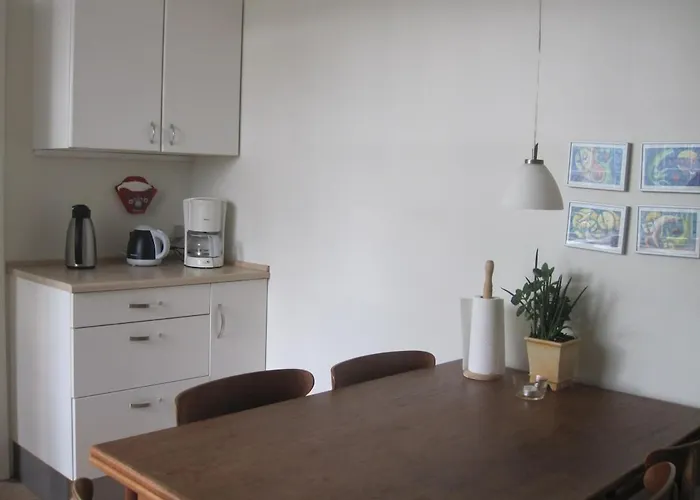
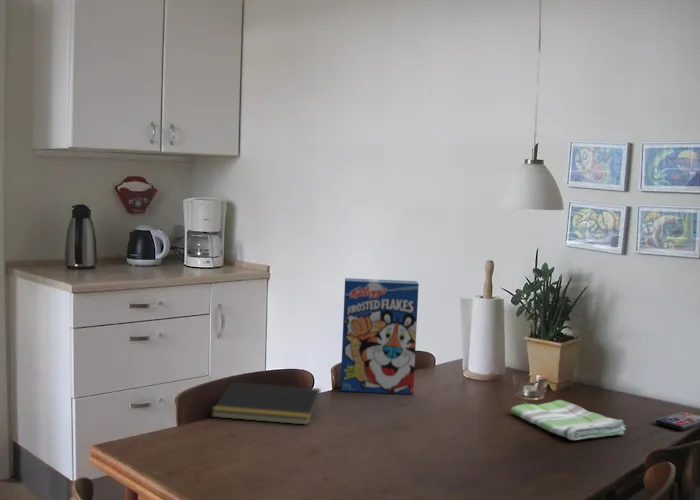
+ notepad [210,381,322,426]
+ cereal box [339,277,420,395]
+ smartphone [654,411,700,431]
+ dish towel [509,399,627,441]
